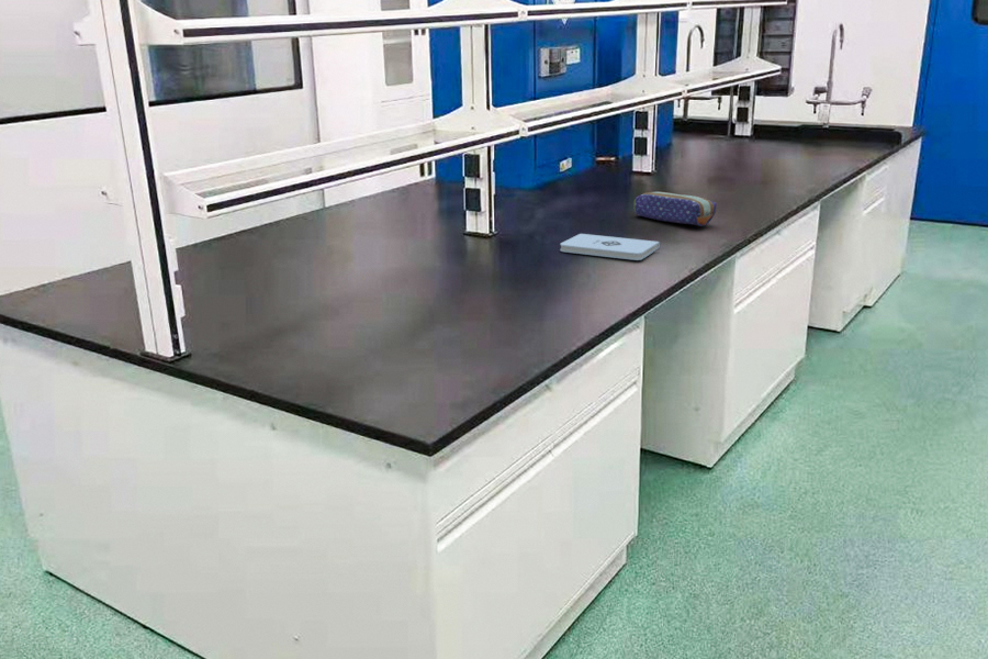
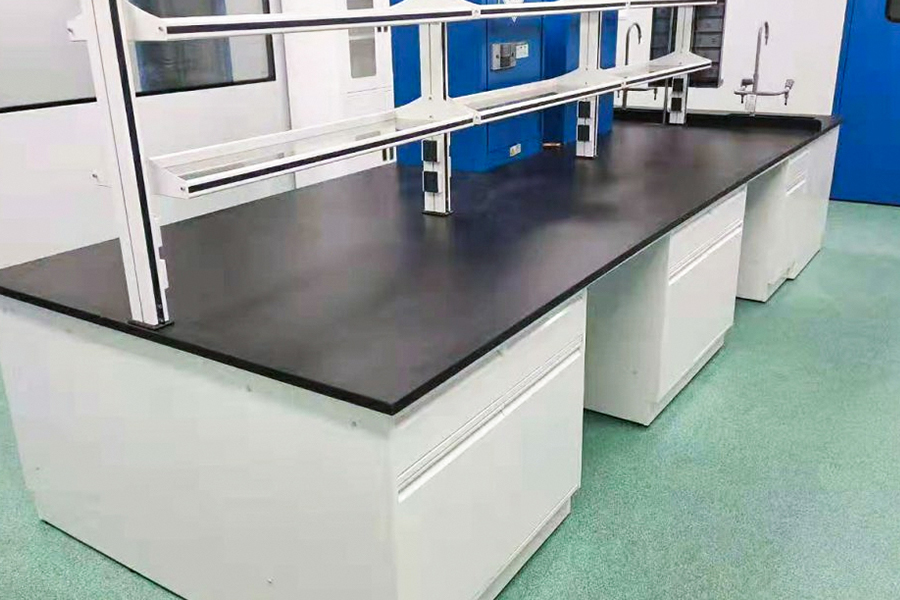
- notepad [559,233,661,261]
- pencil case [633,191,717,227]
